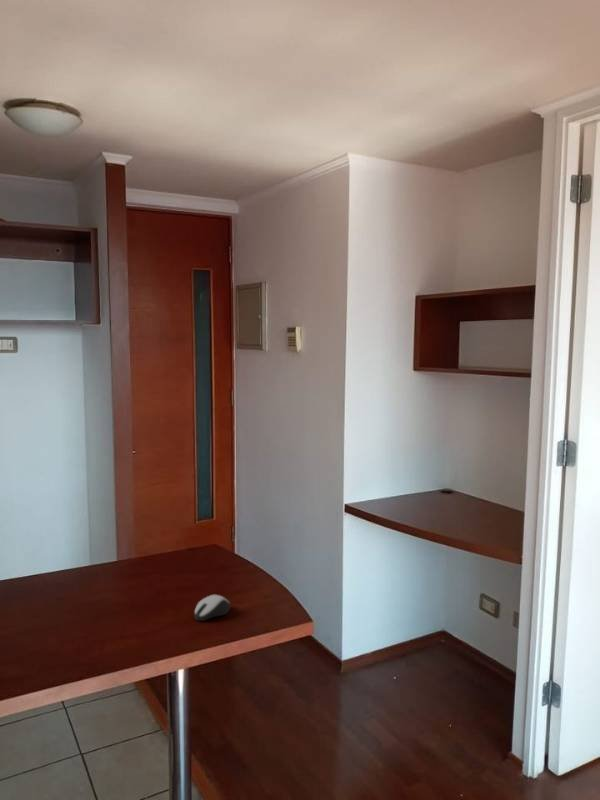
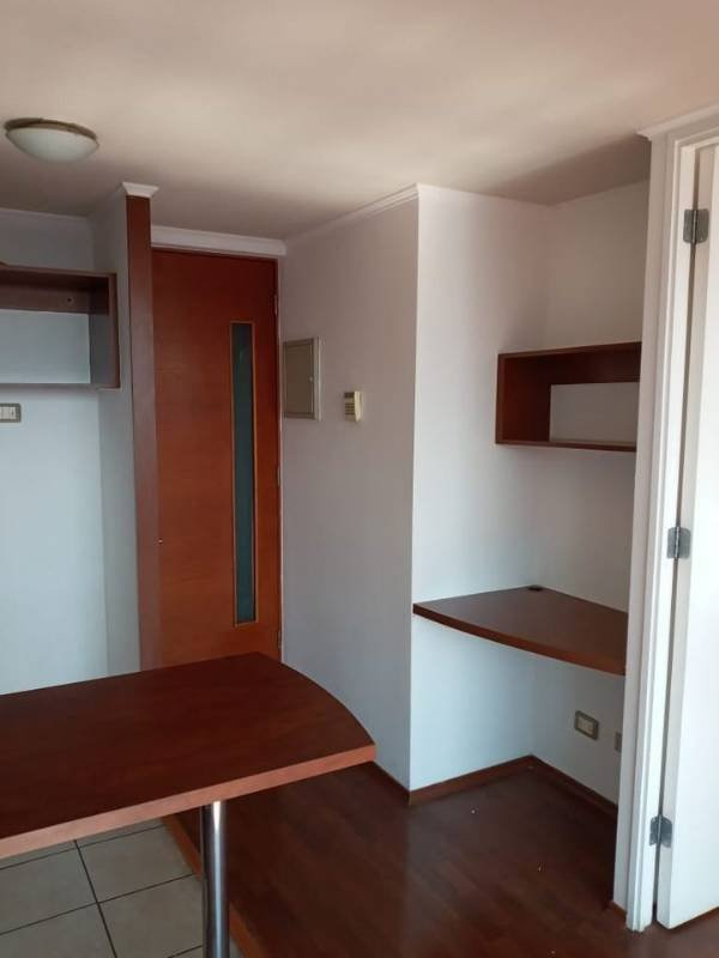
- computer mouse [194,594,231,622]
